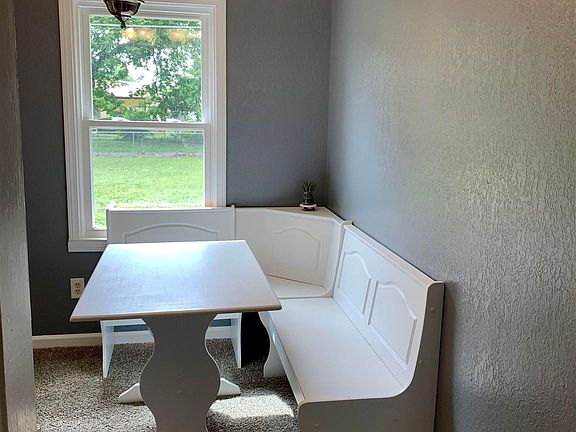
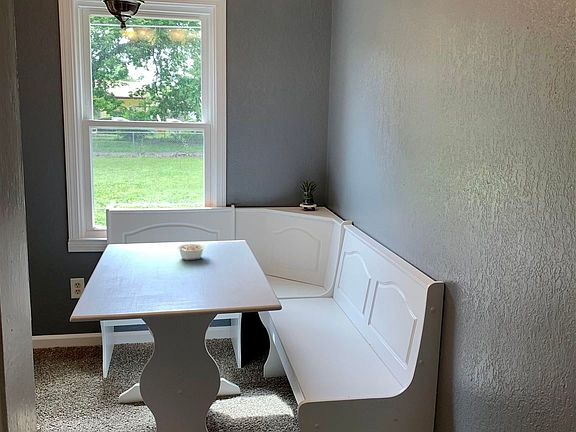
+ legume [176,243,206,261]
